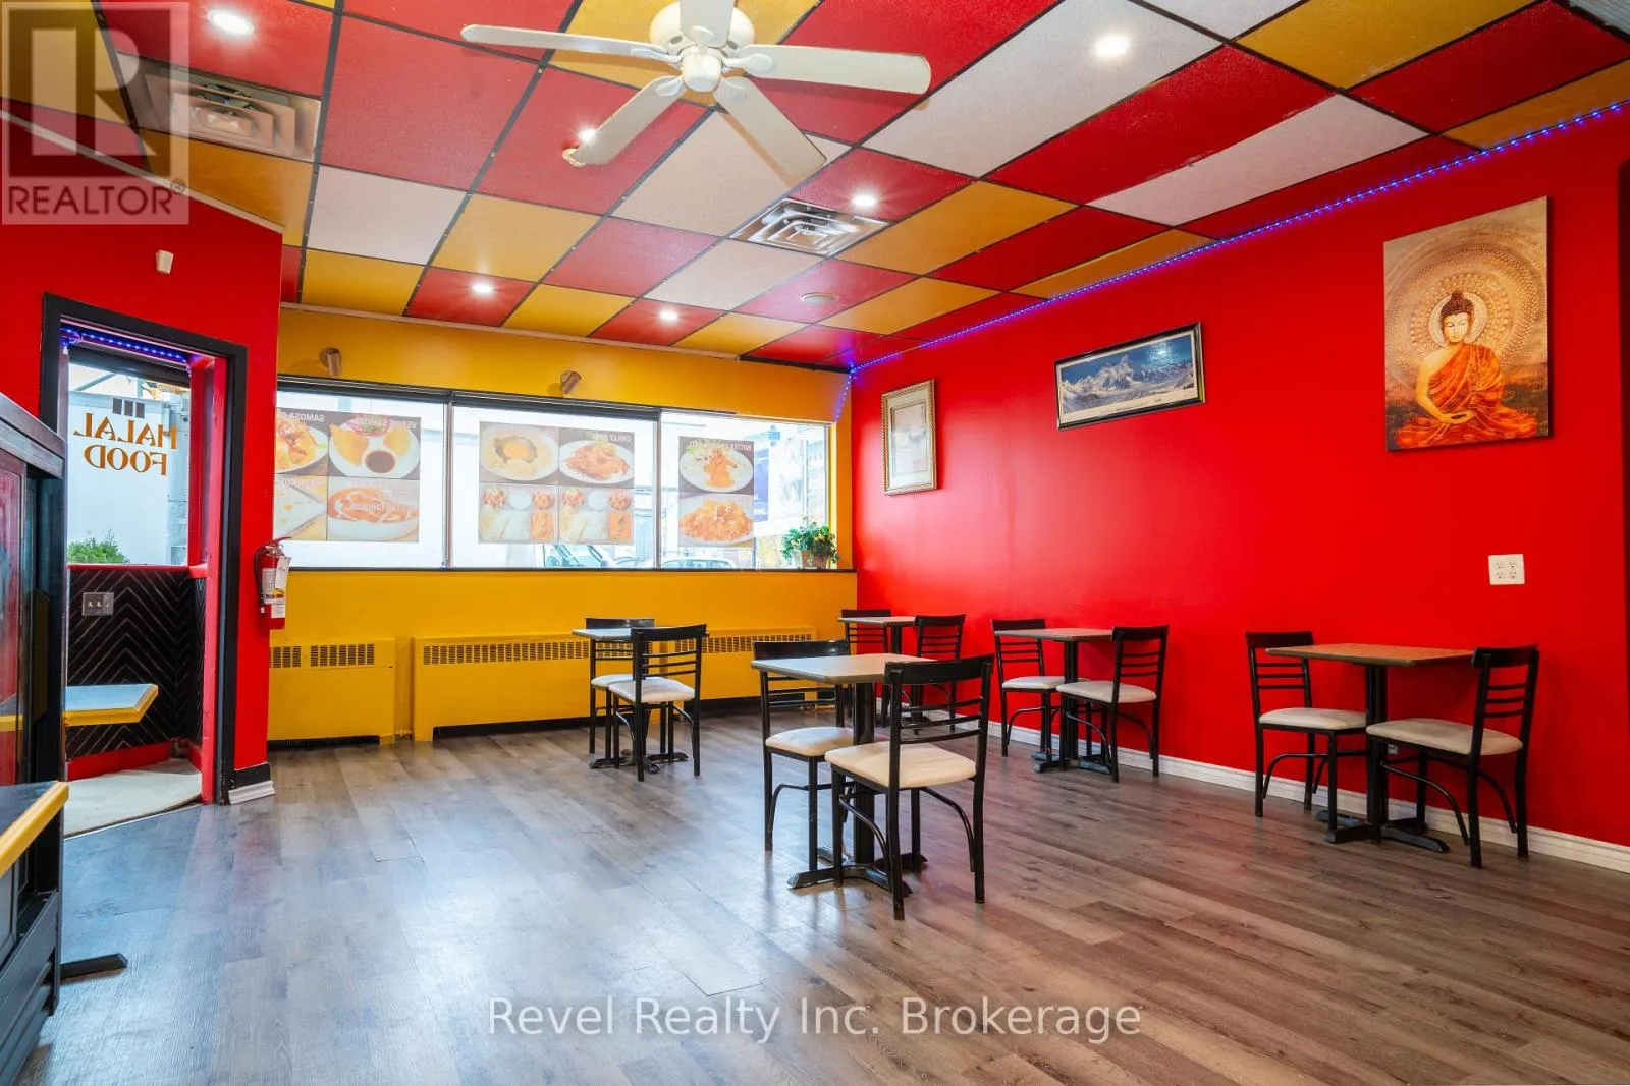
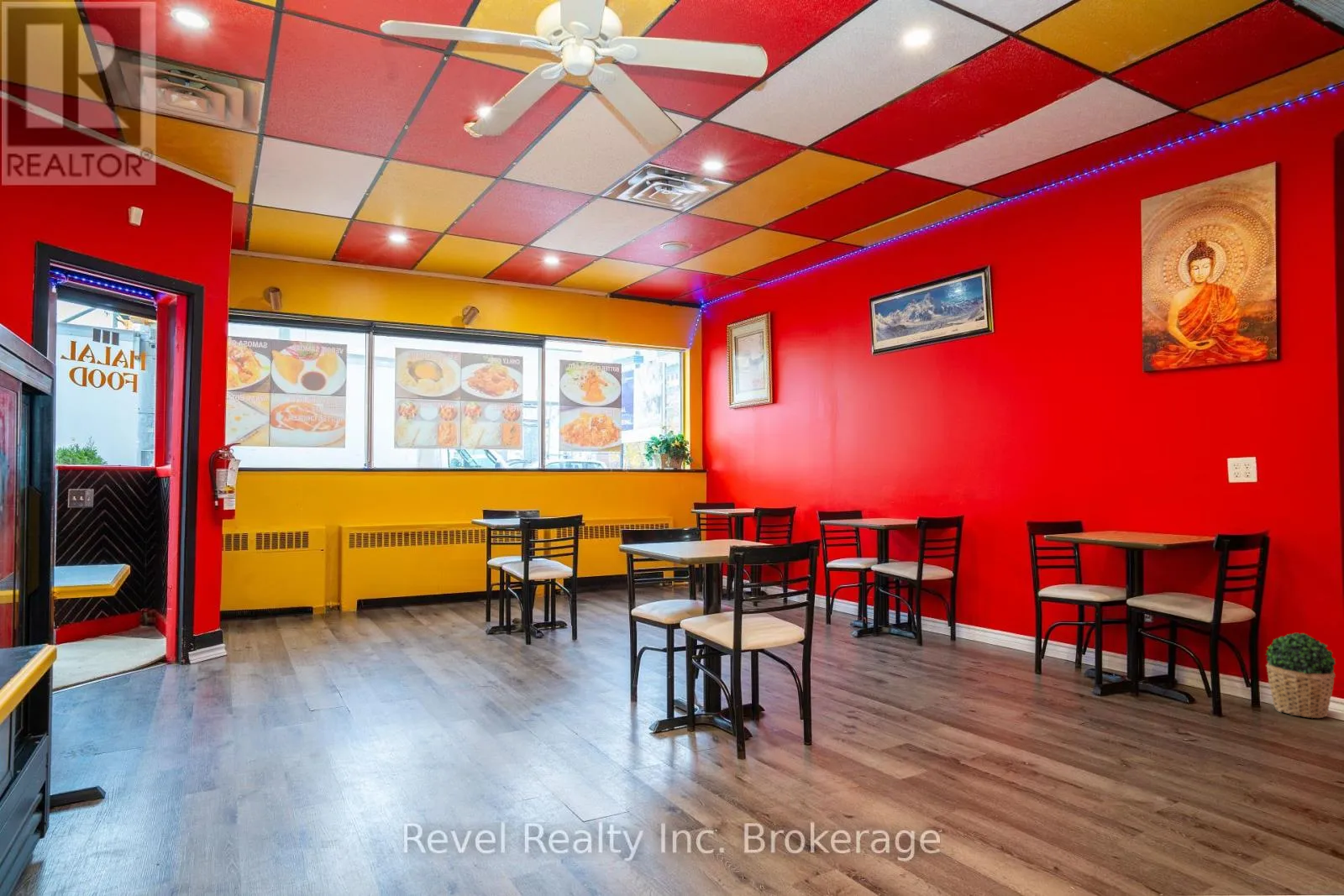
+ potted plant [1264,632,1336,719]
